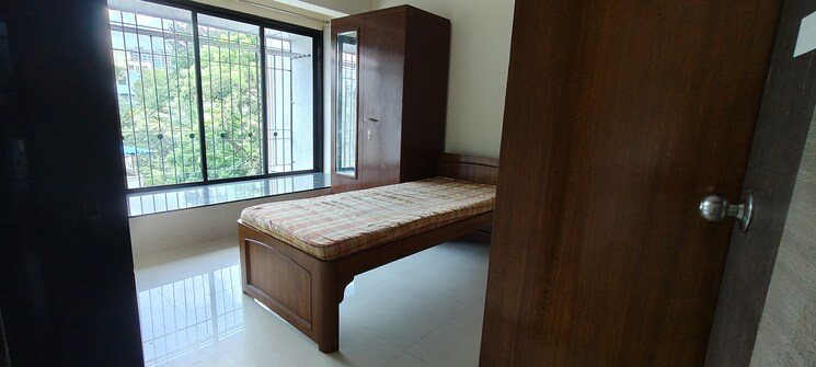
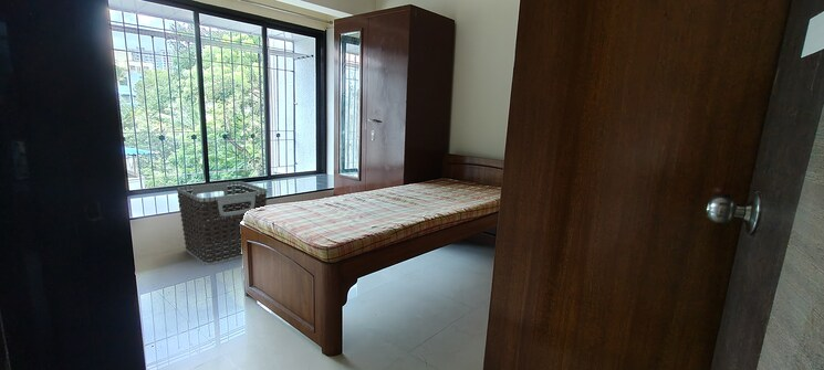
+ clothes hamper [176,180,269,266]
